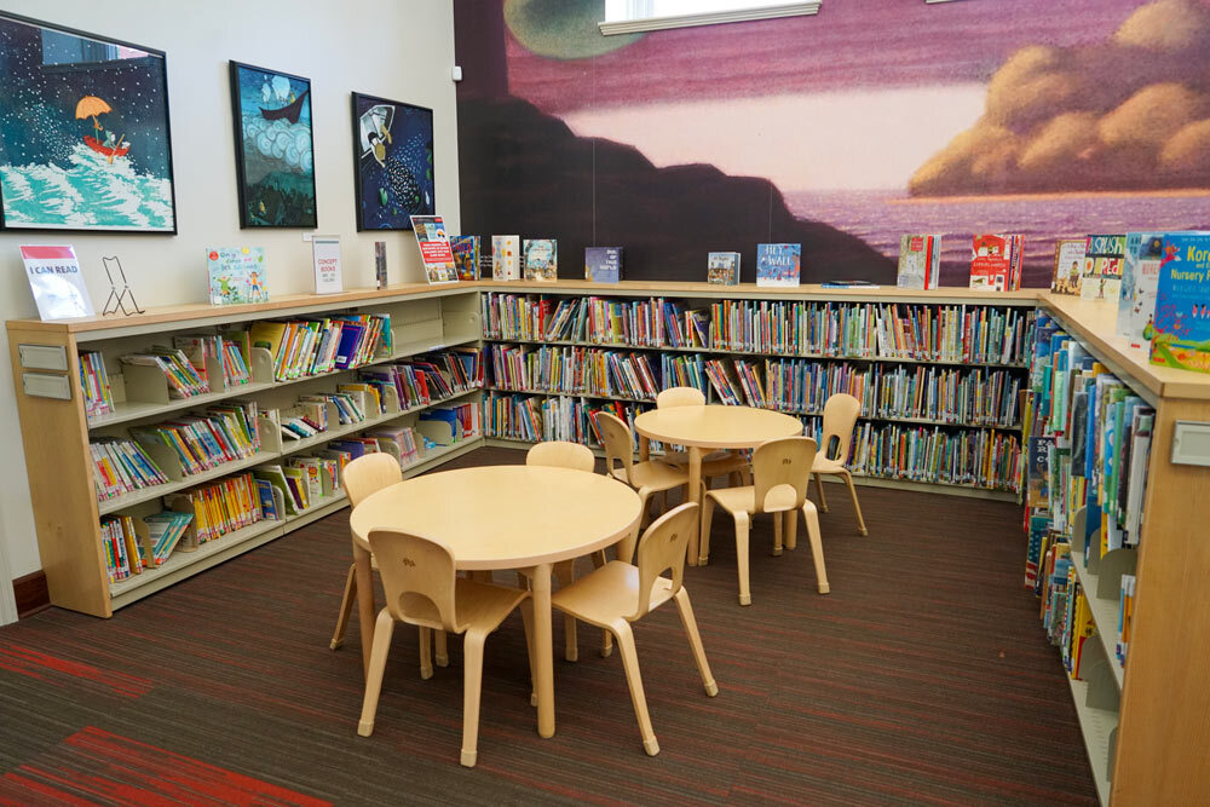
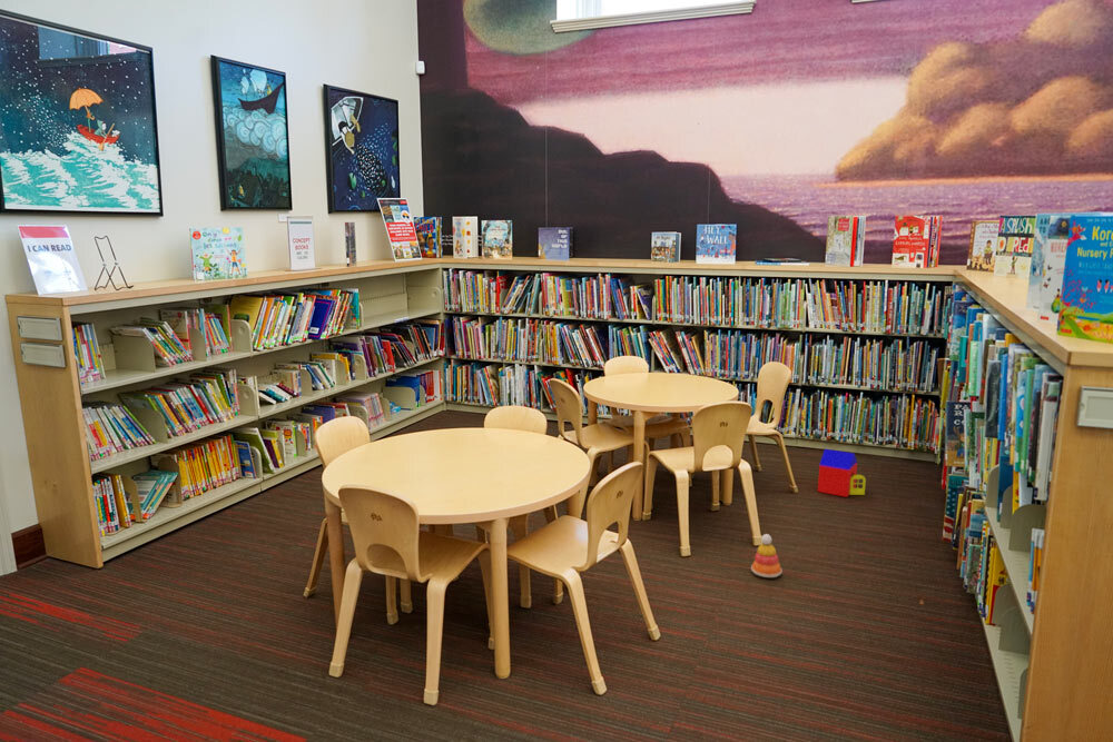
+ stacking toy [750,533,784,578]
+ toy house [817,448,867,498]
